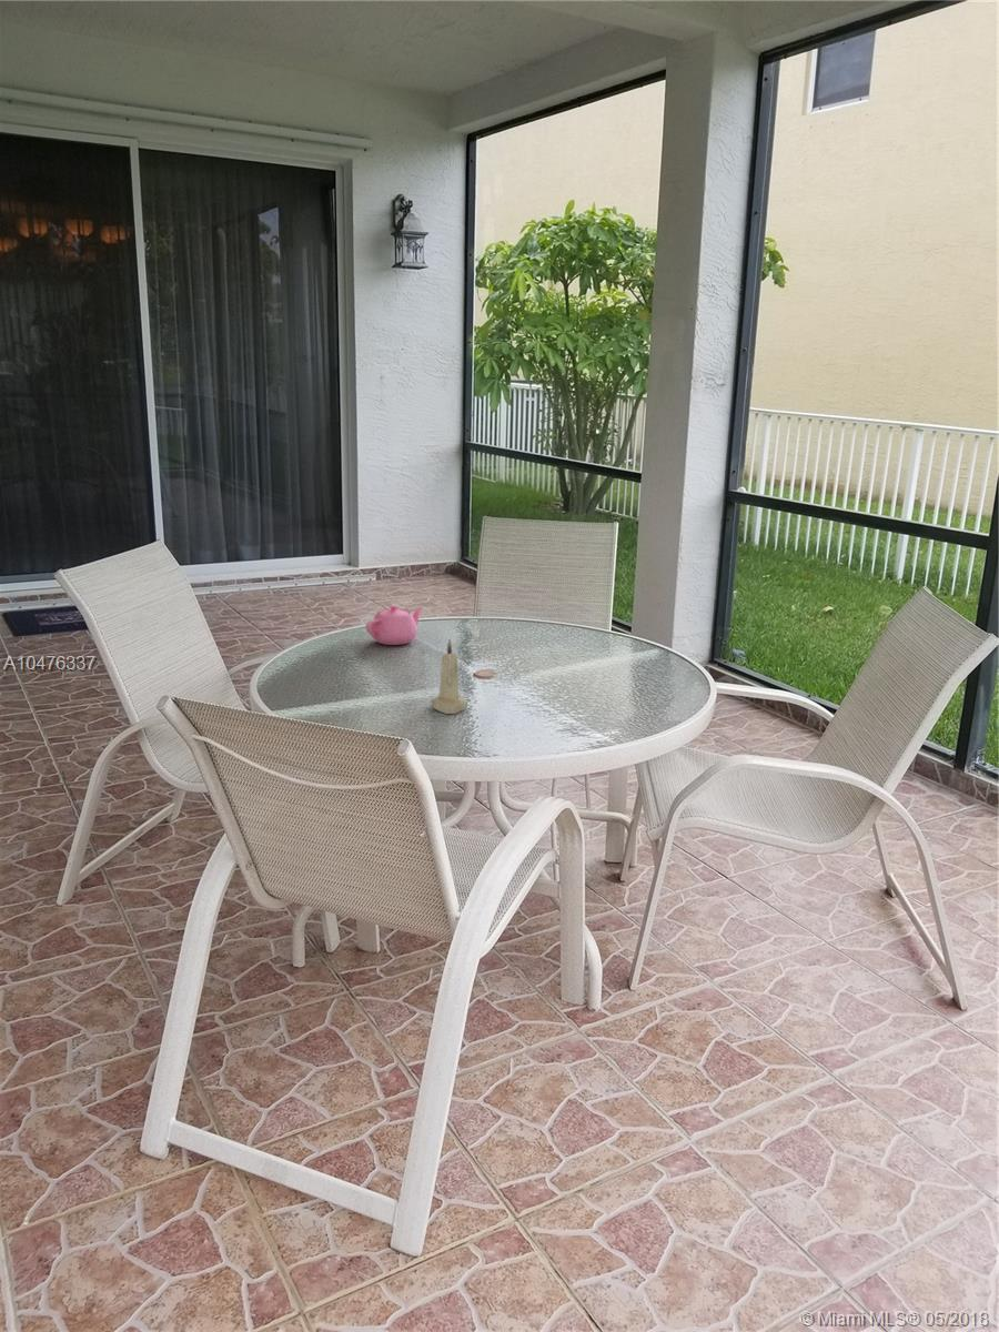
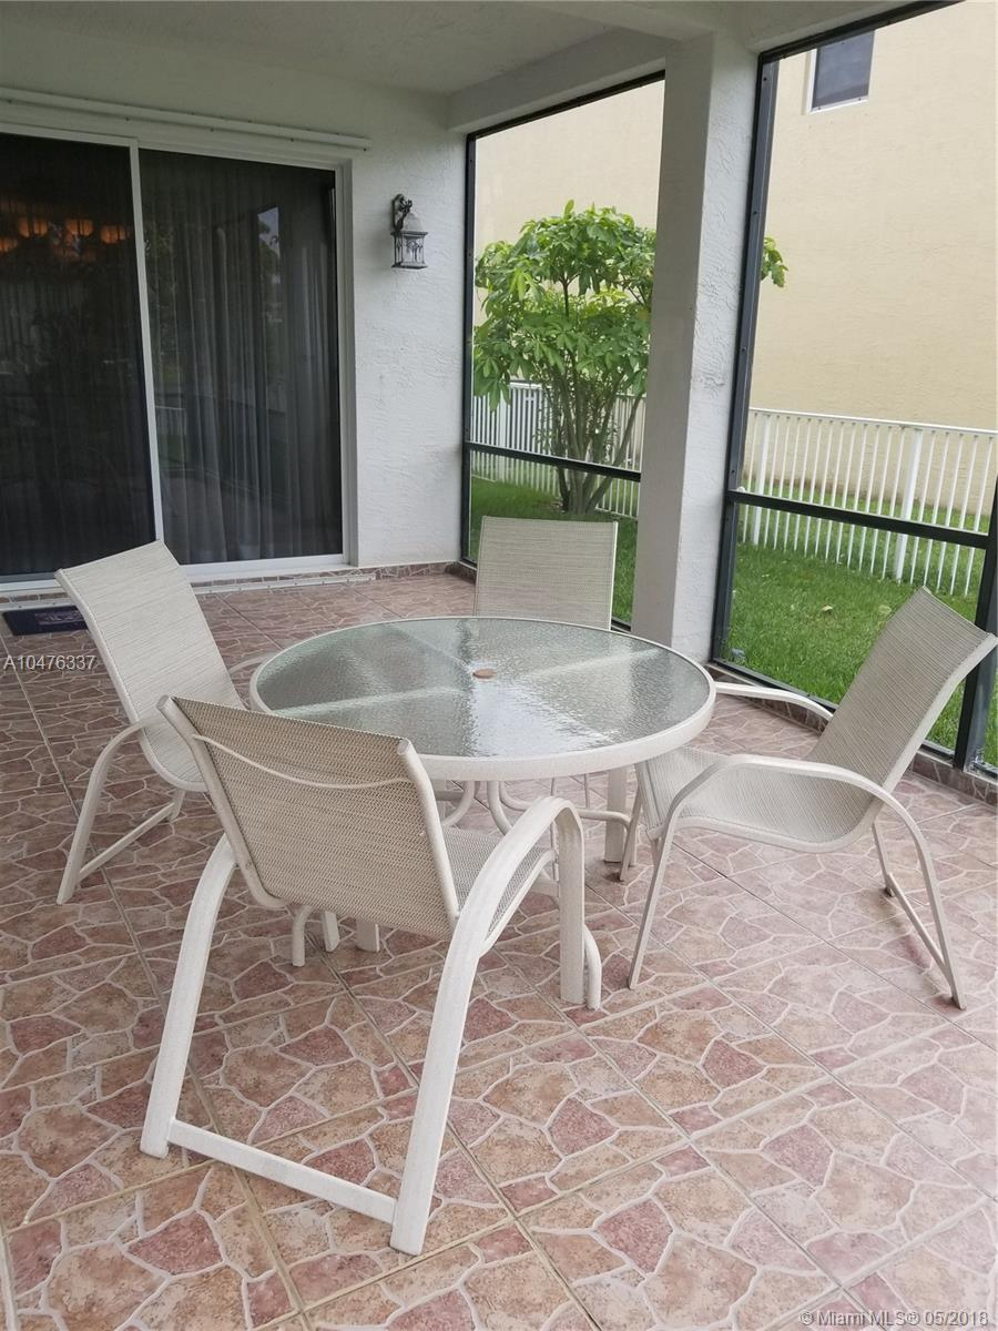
- teapot [365,604,424,646]
- candle [430,638,467,715]
